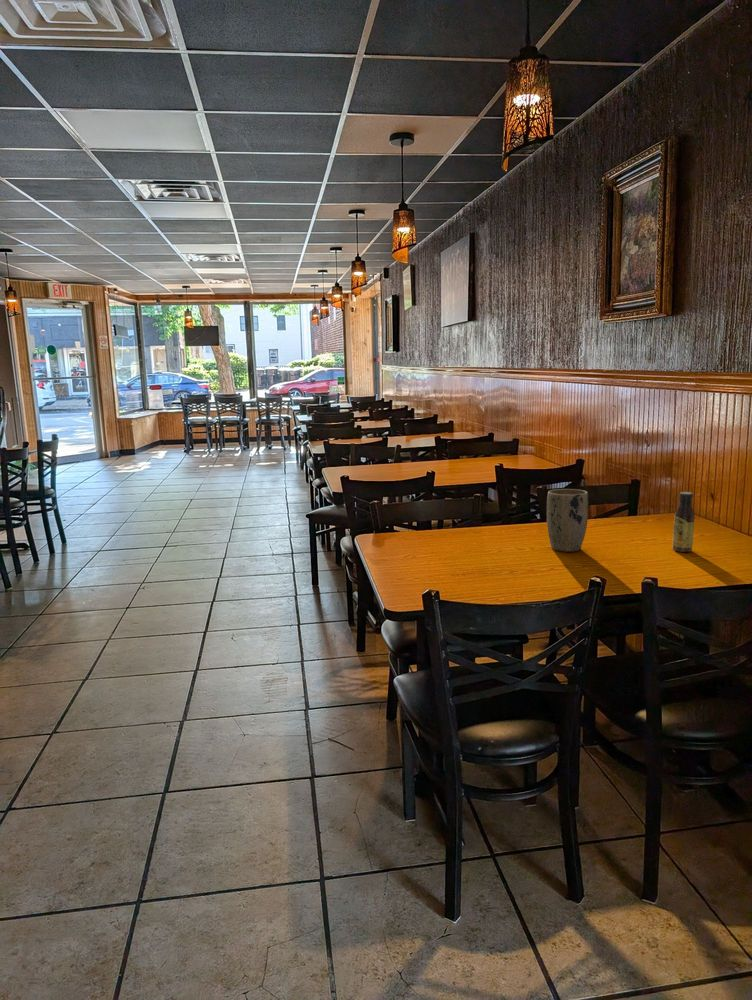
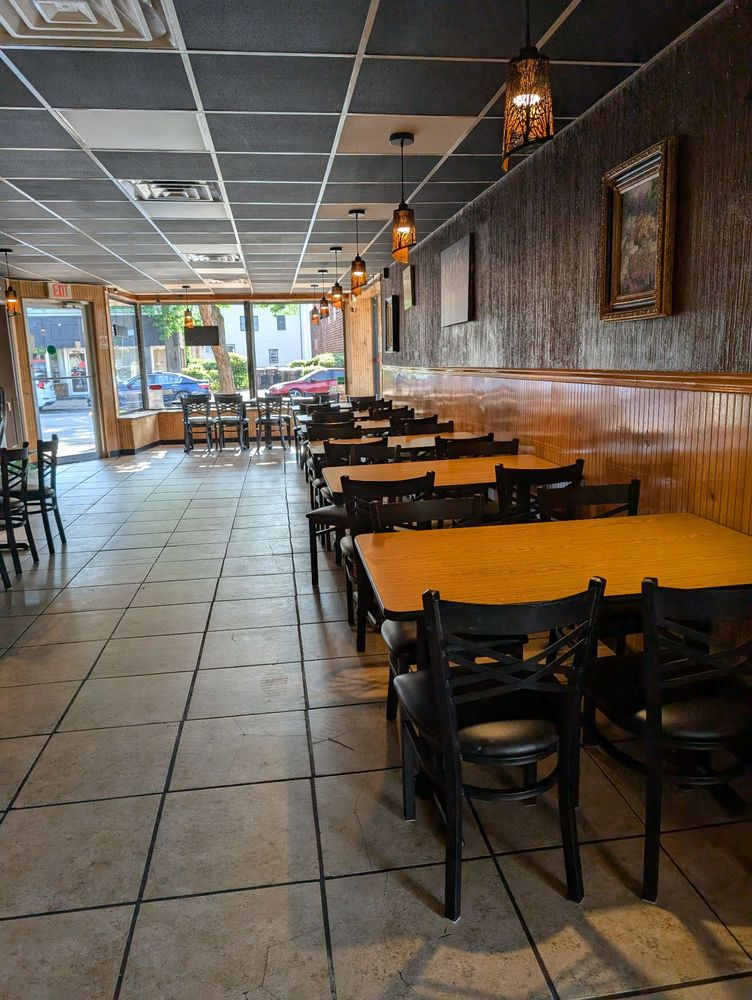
- sauce bottle [672,491,696,553]
- plant pot [546,488,589,553]
